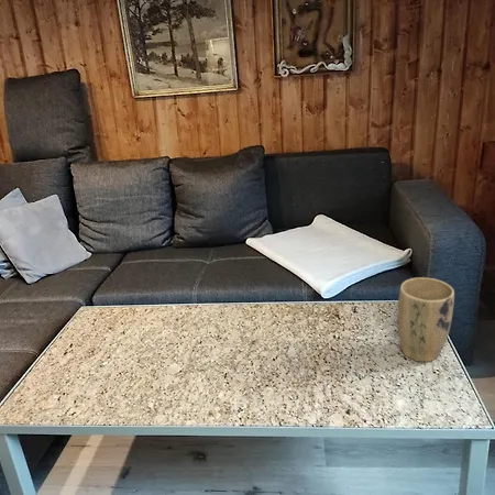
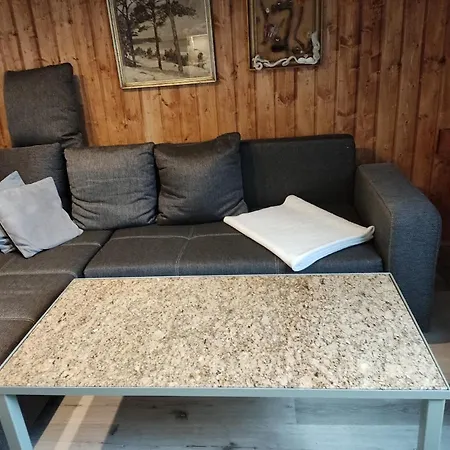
- plant pot [396,276,455,363]
